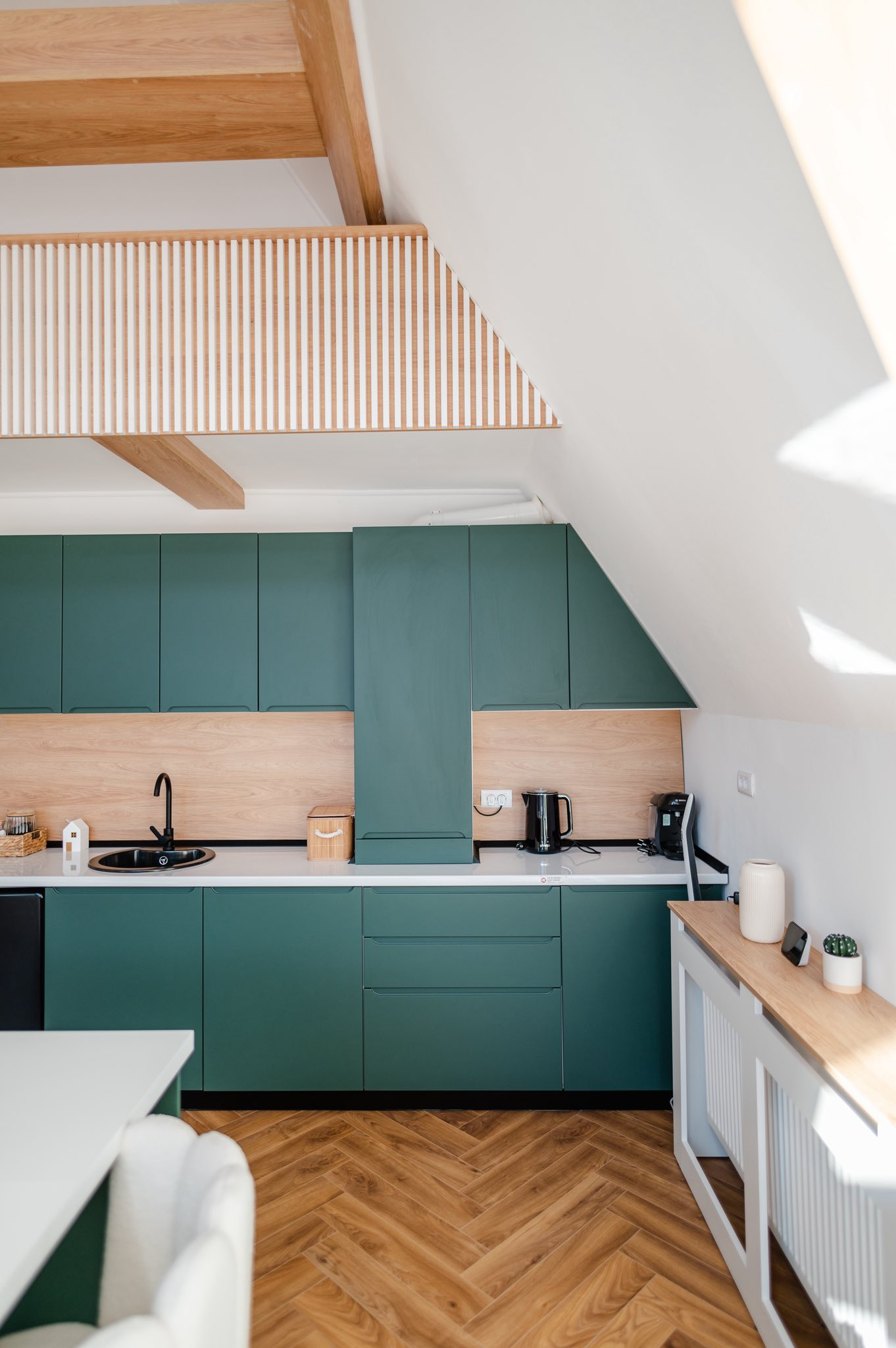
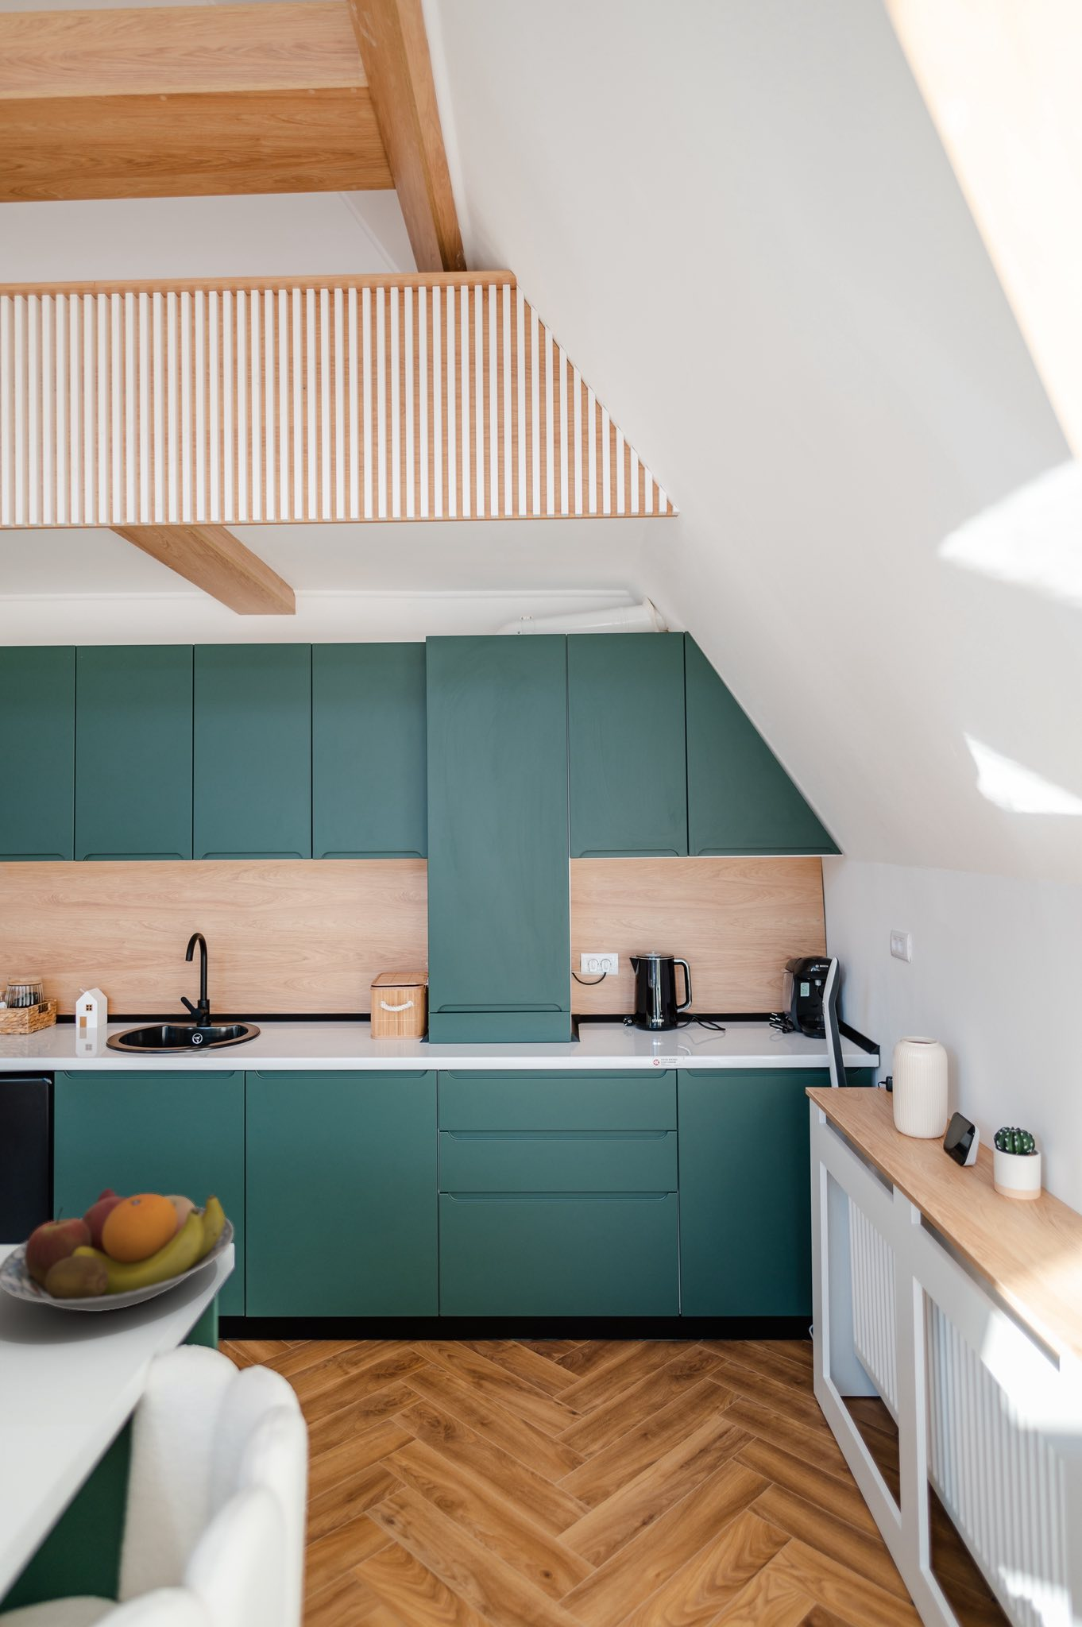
+ fruit bowl [0,1188,234,1312]
